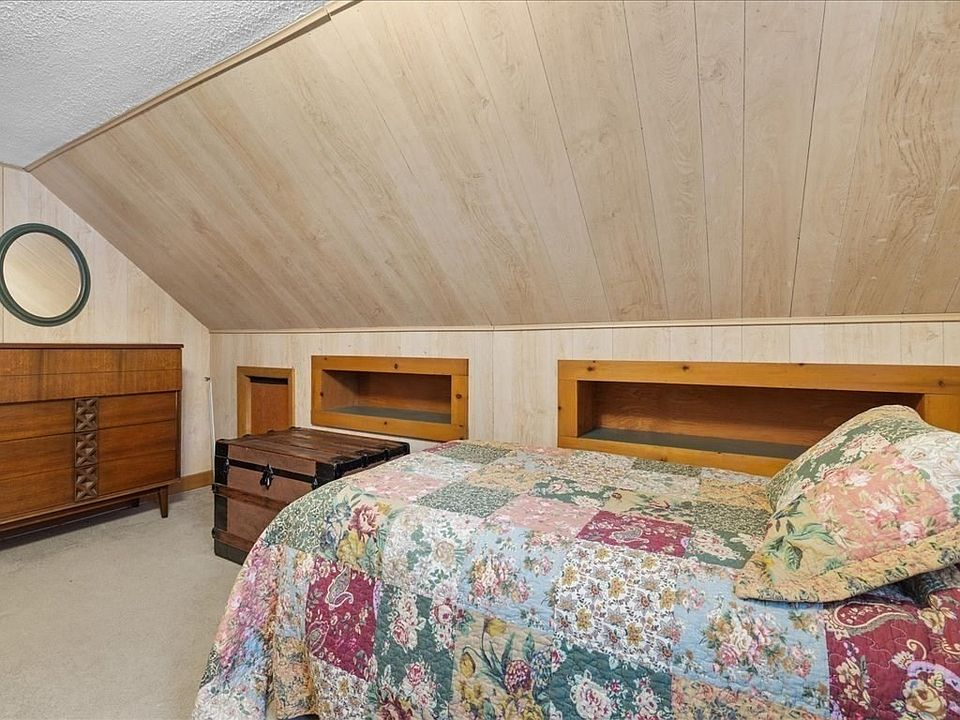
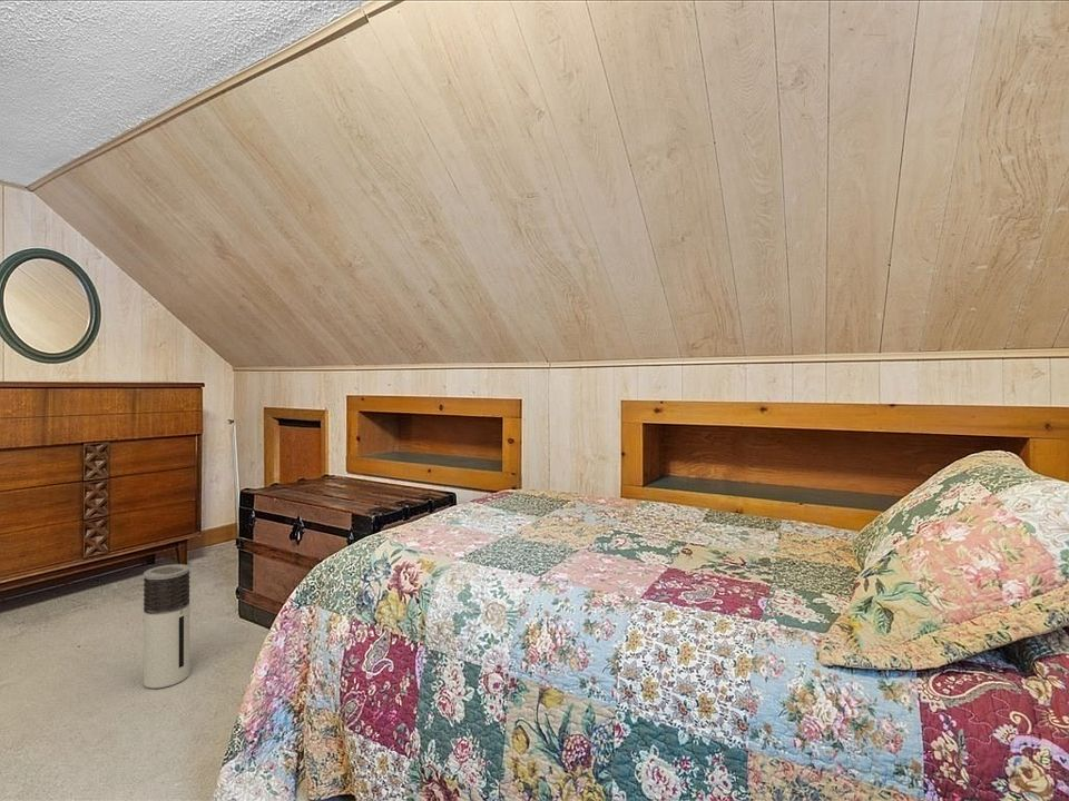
+ air purifier [141,563,192,690]
